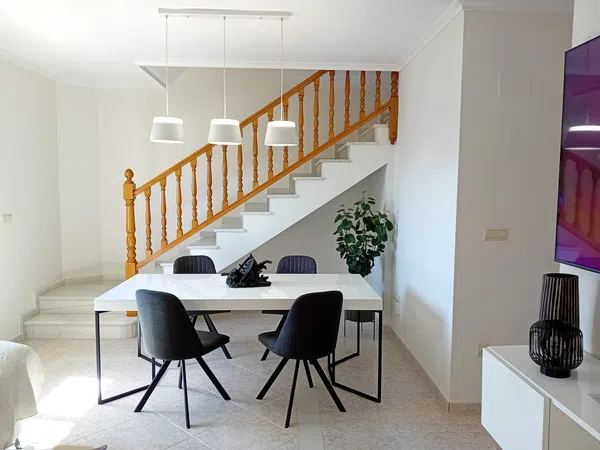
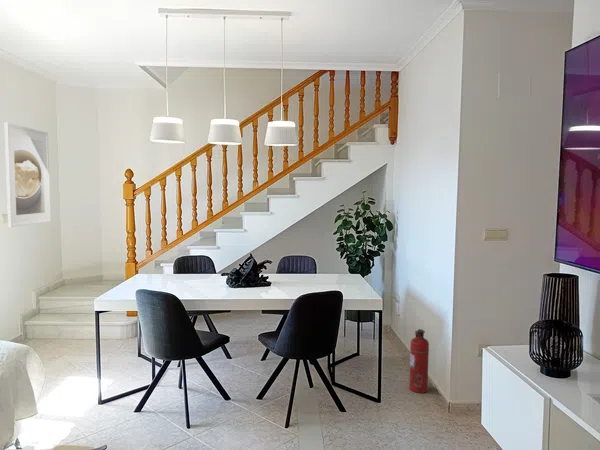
+ fire extinguisher [408,328,430,394]
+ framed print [4,121,52,228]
